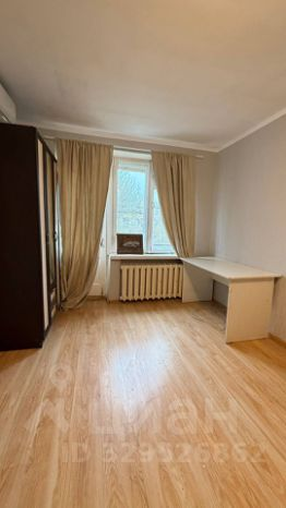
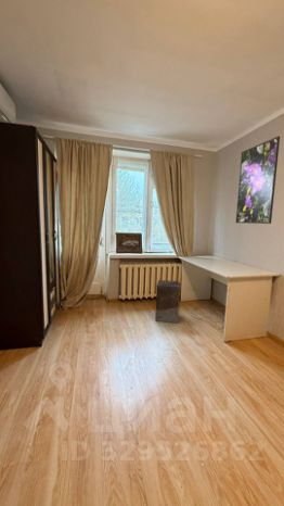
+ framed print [235,135,281,225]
+ storage bin [154,279,181,324]
